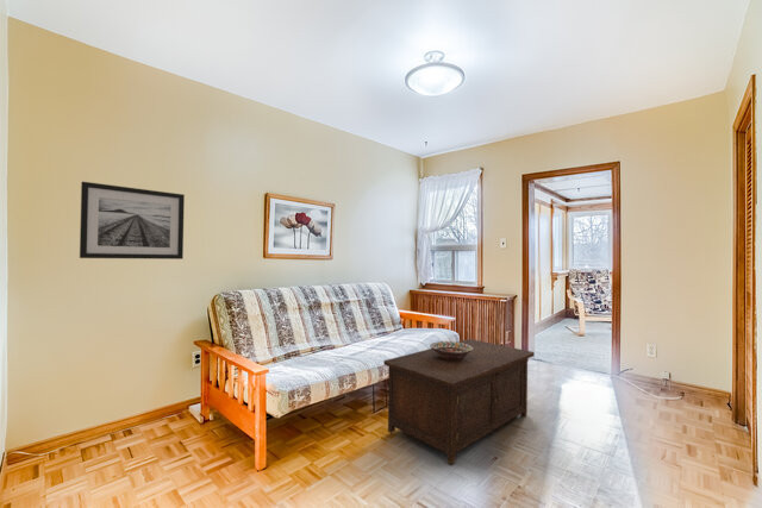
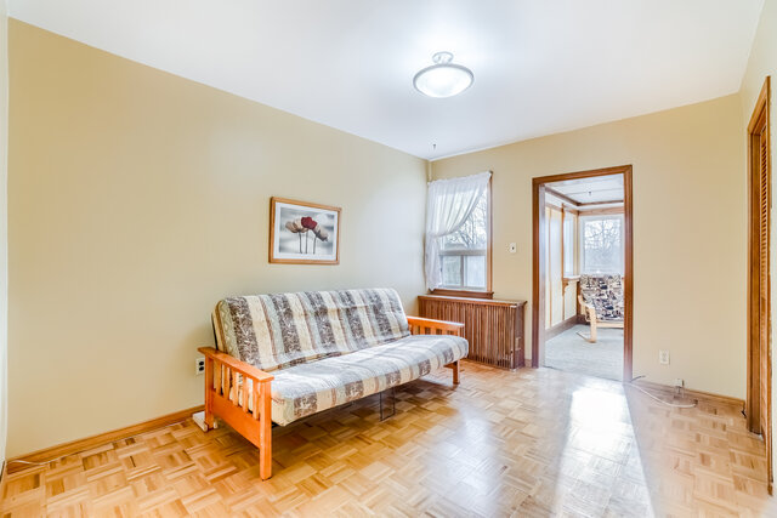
- decorative bowl [429,340,474,360]
- wall art [79,181,186,261]
- cabinet [383,338,536,466]
